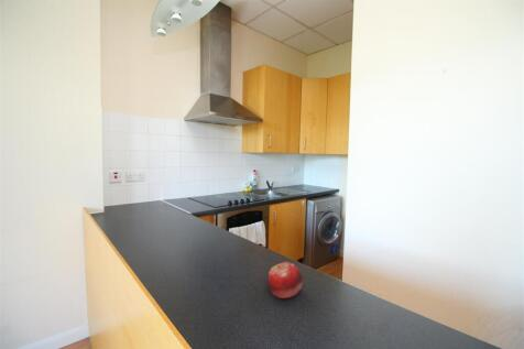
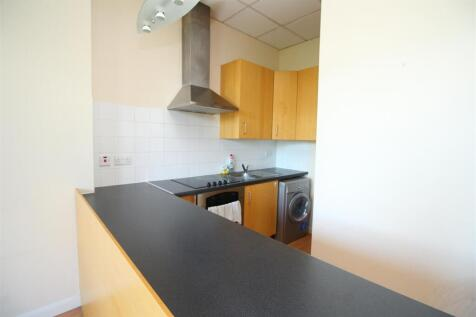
- fruit [268,261,304,299]
